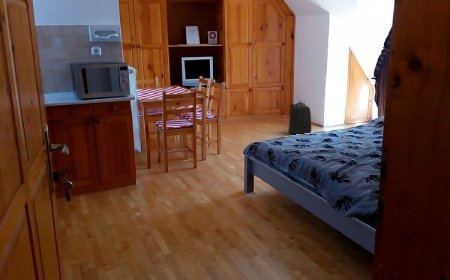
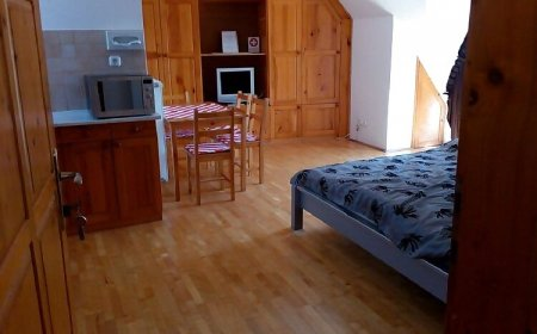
- backpack [287,101,312,135]
